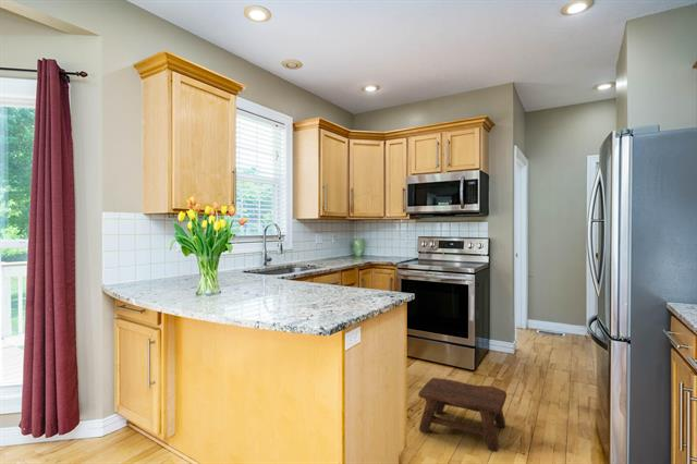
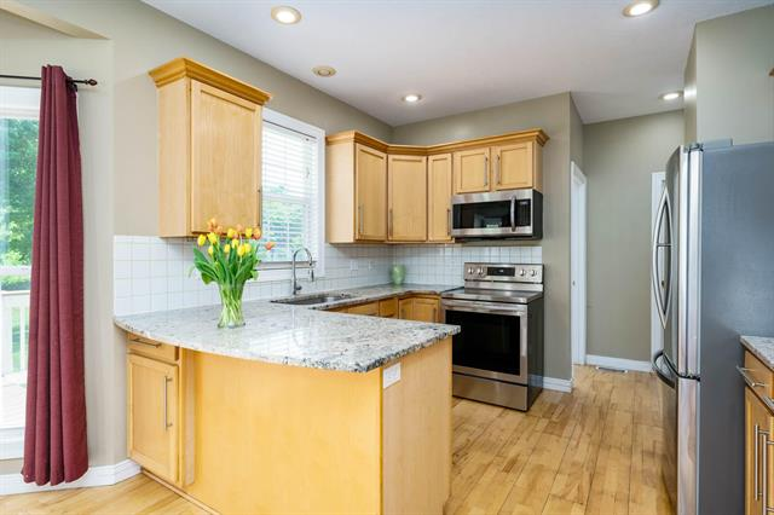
- stool [417,377,508,453]
